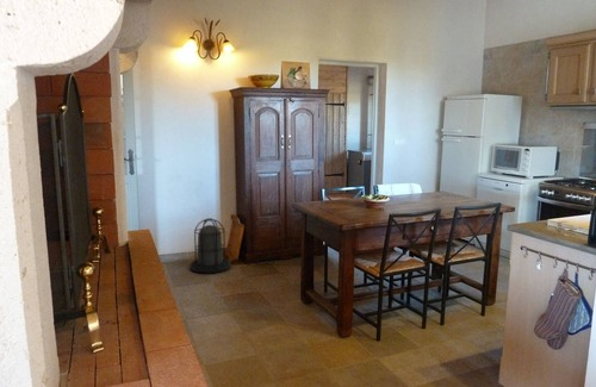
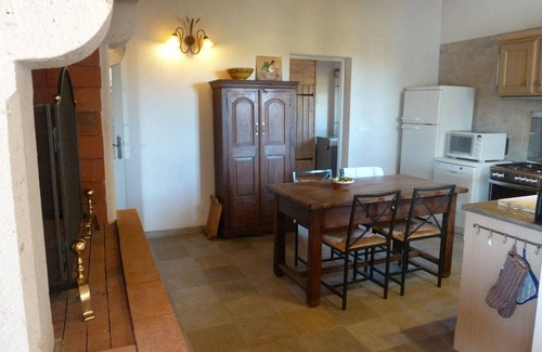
- lantern [188,217,232,274]
